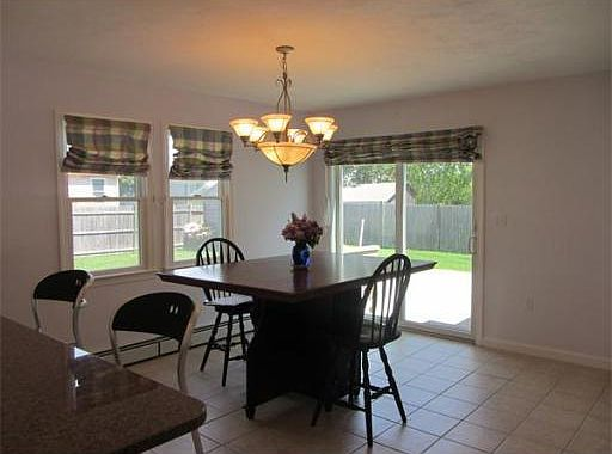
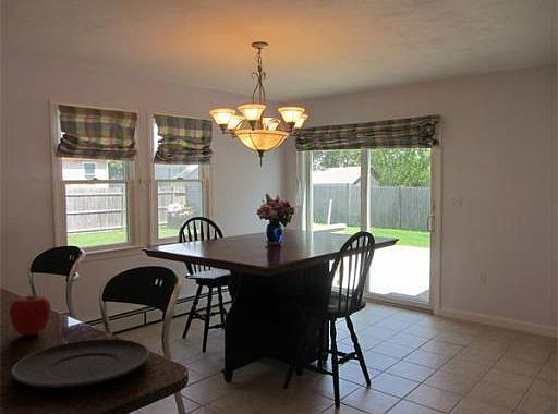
+ plate [10,338,151,390]
+ apple [8,293,52,337]
